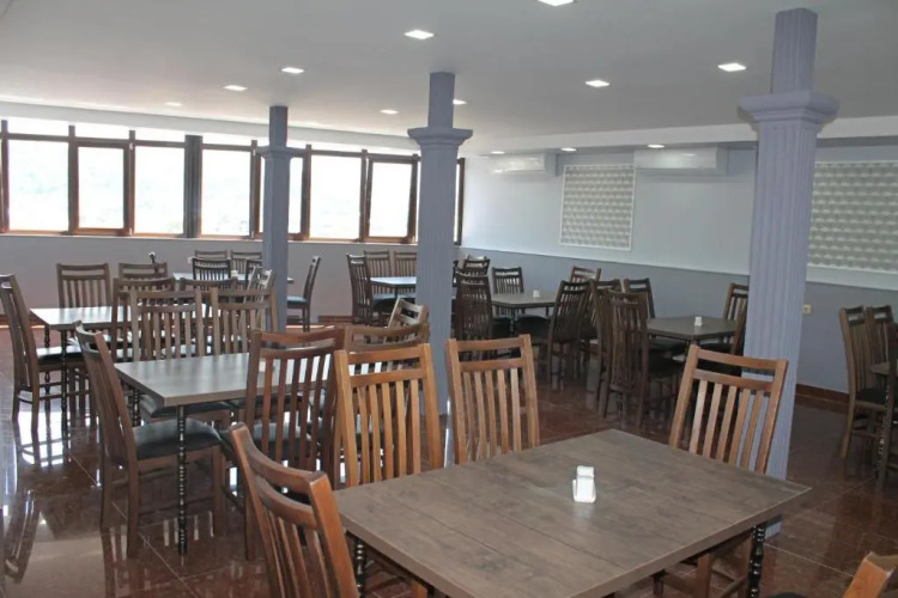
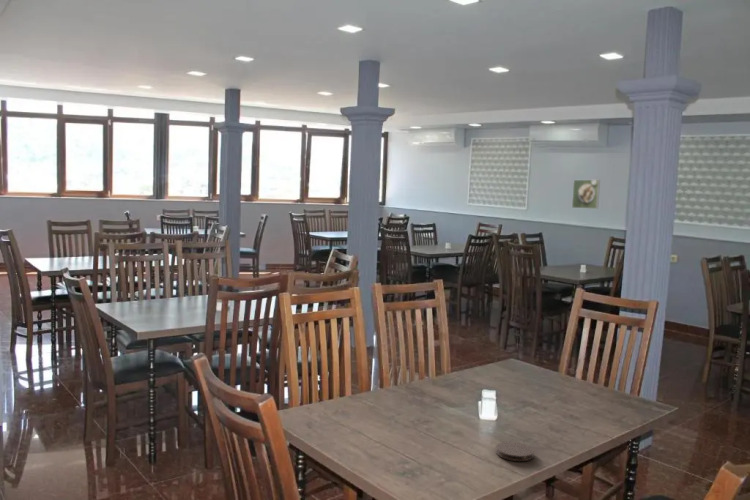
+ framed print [571,179,601,210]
+ coaster [495,441,535,462]
